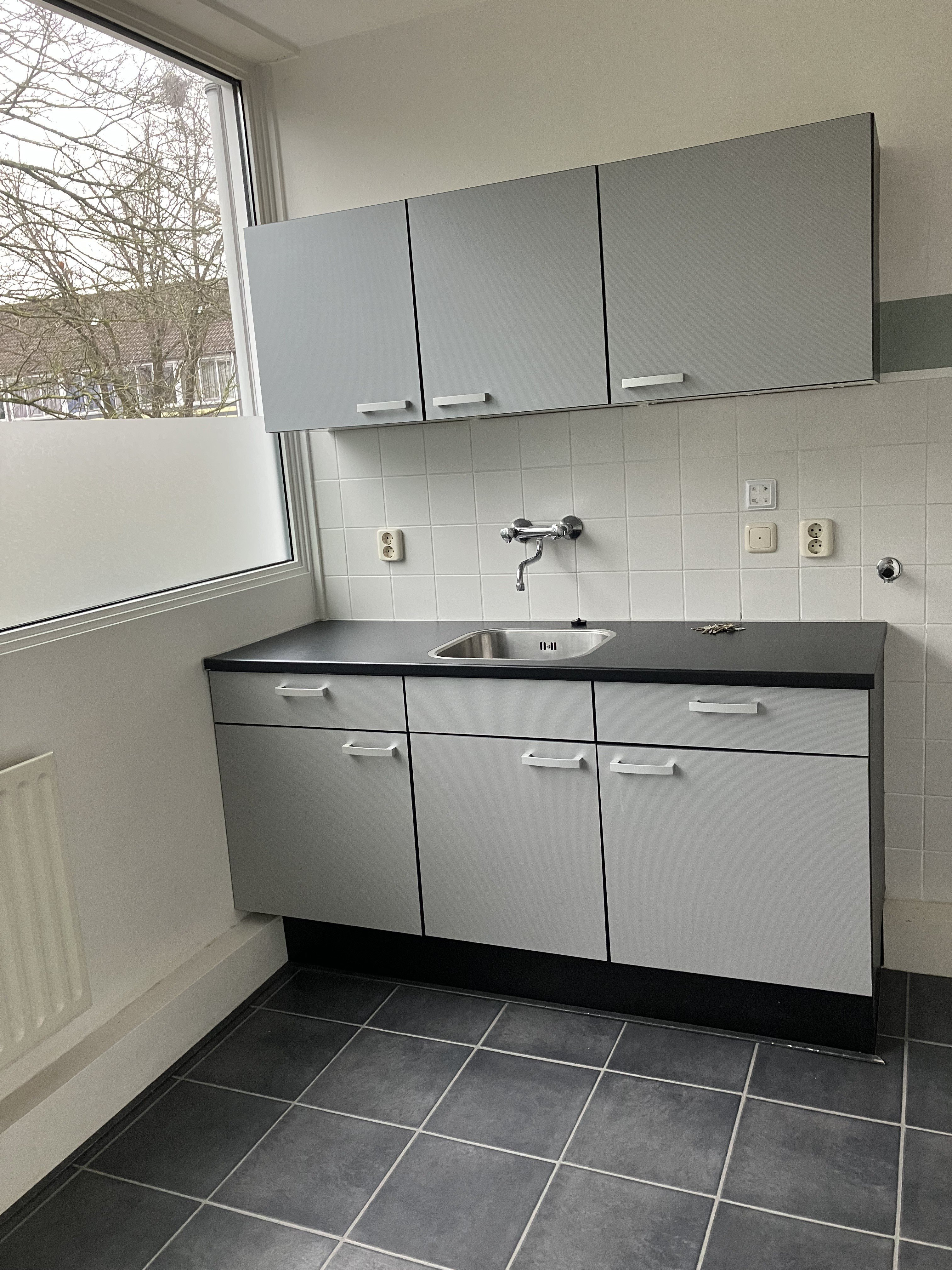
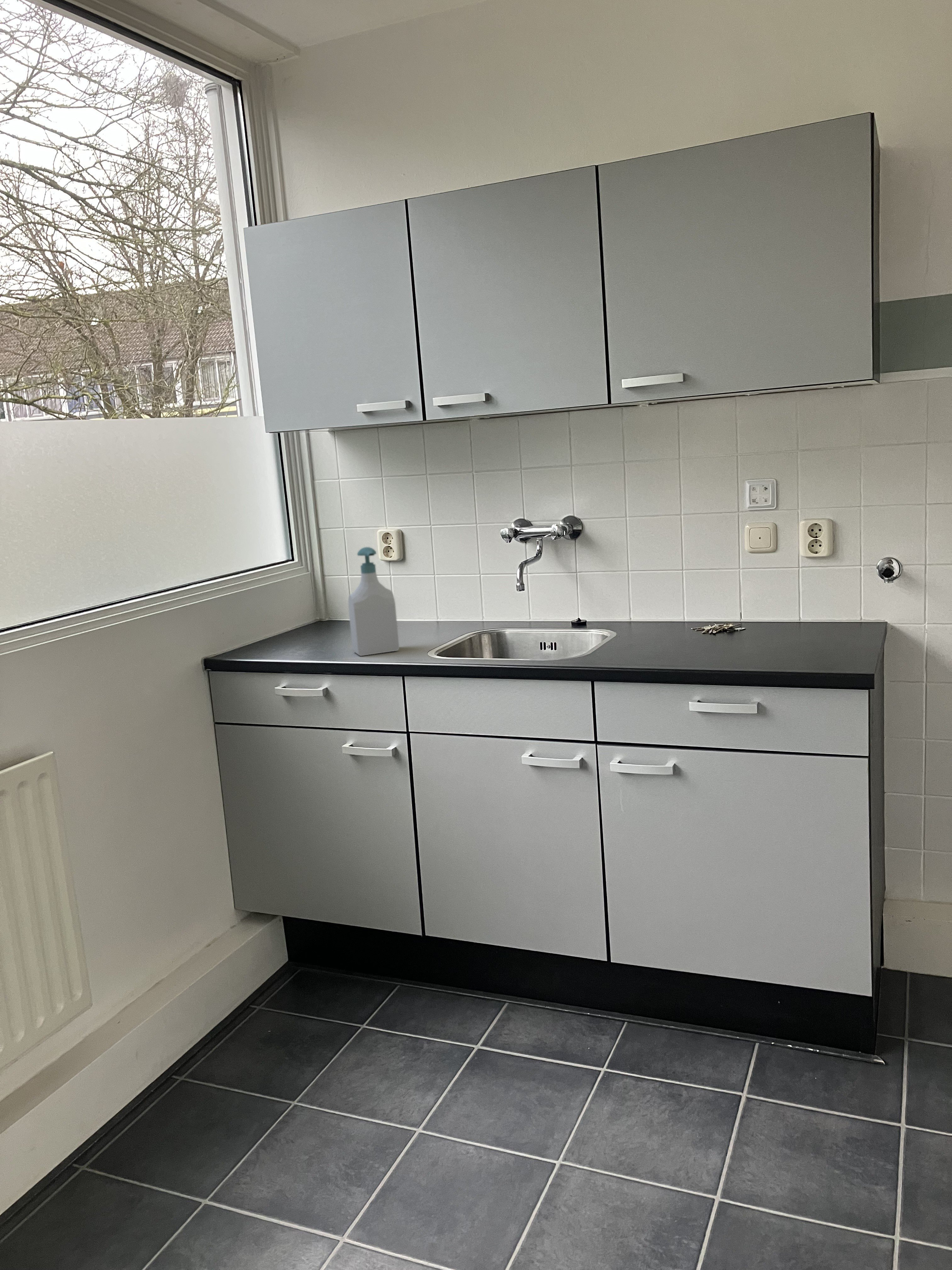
+ soap bottle [348,547,400,656]
